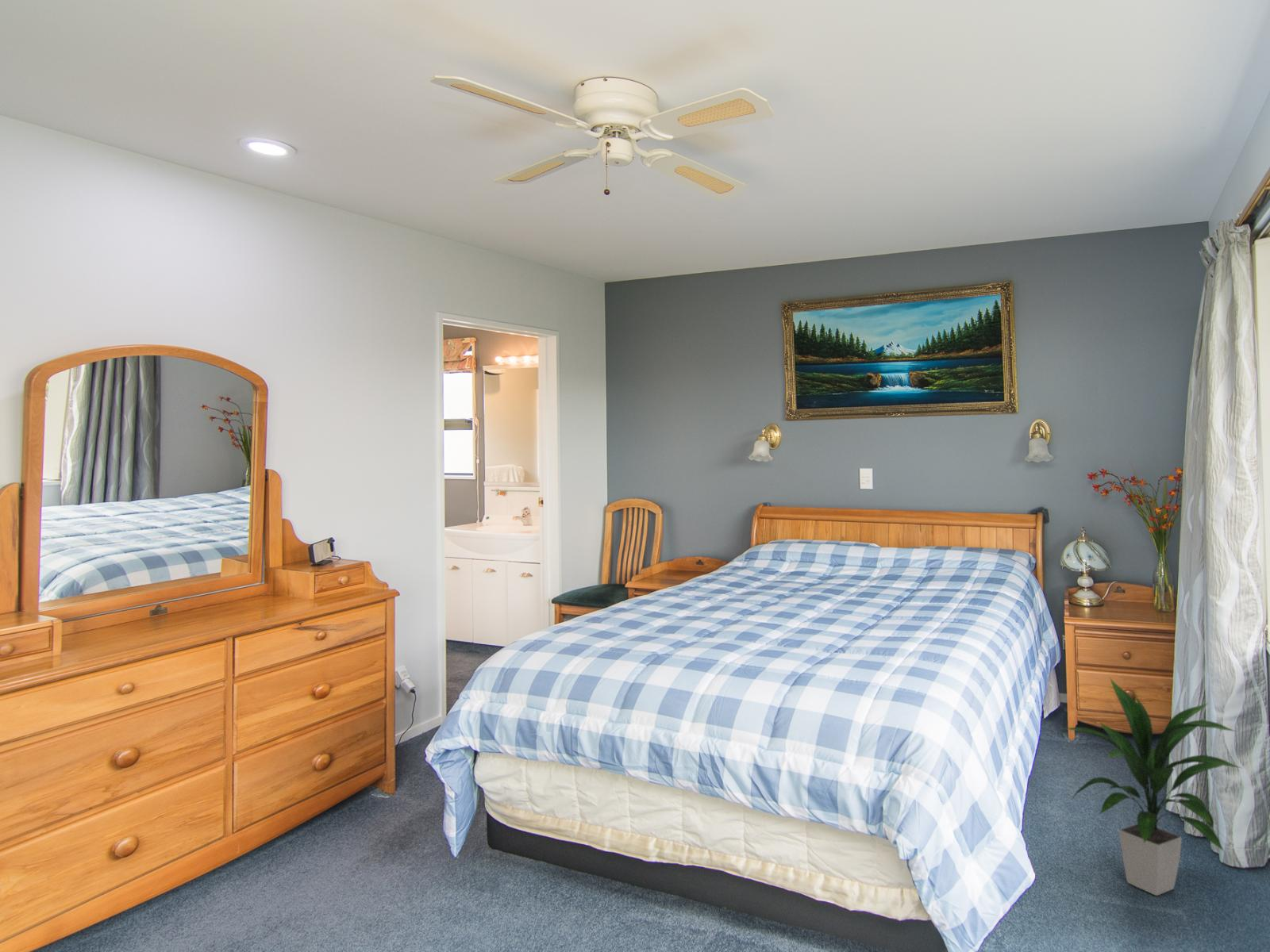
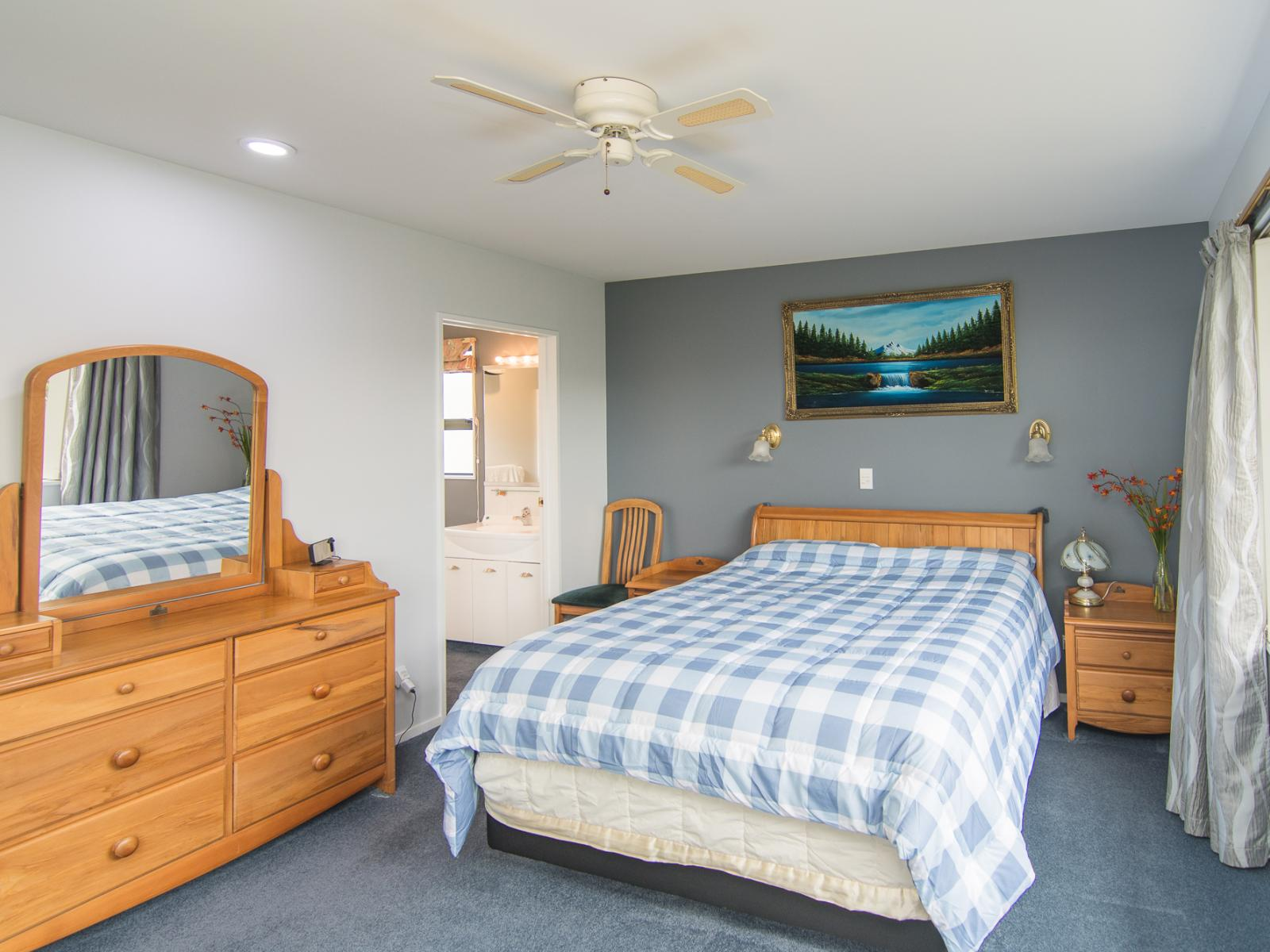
- indoor plant [1059,677,1242,896]
